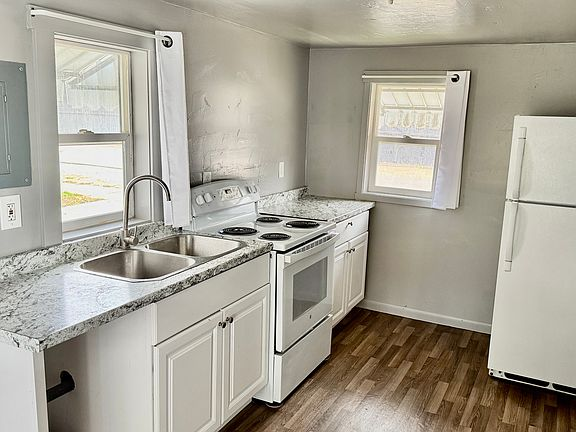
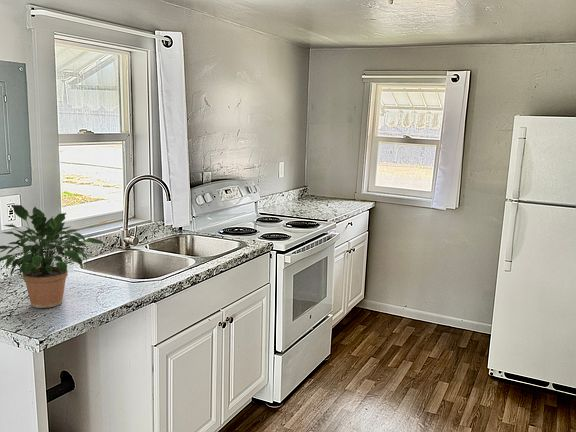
+ potted plant [0,204,105,309]
